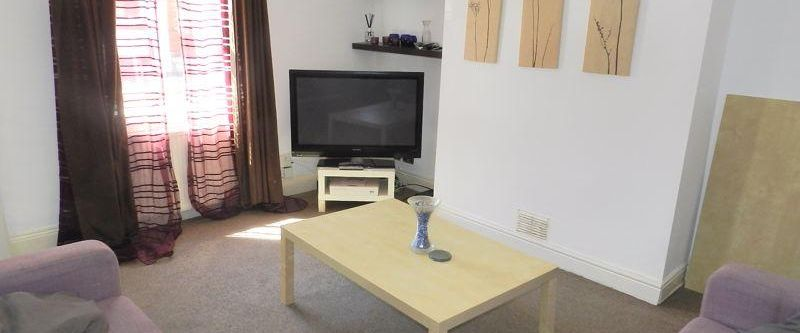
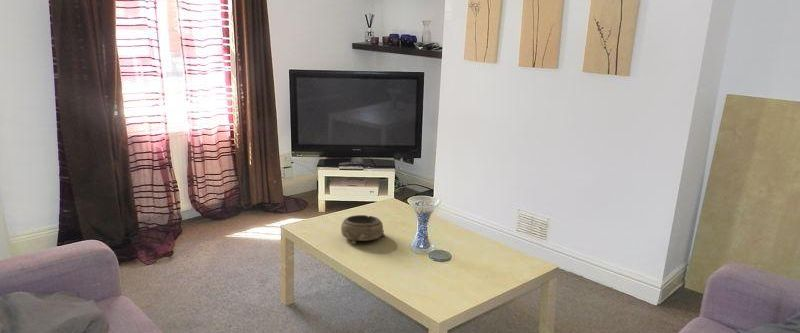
+ decorative bowl [340,214,386,245]
